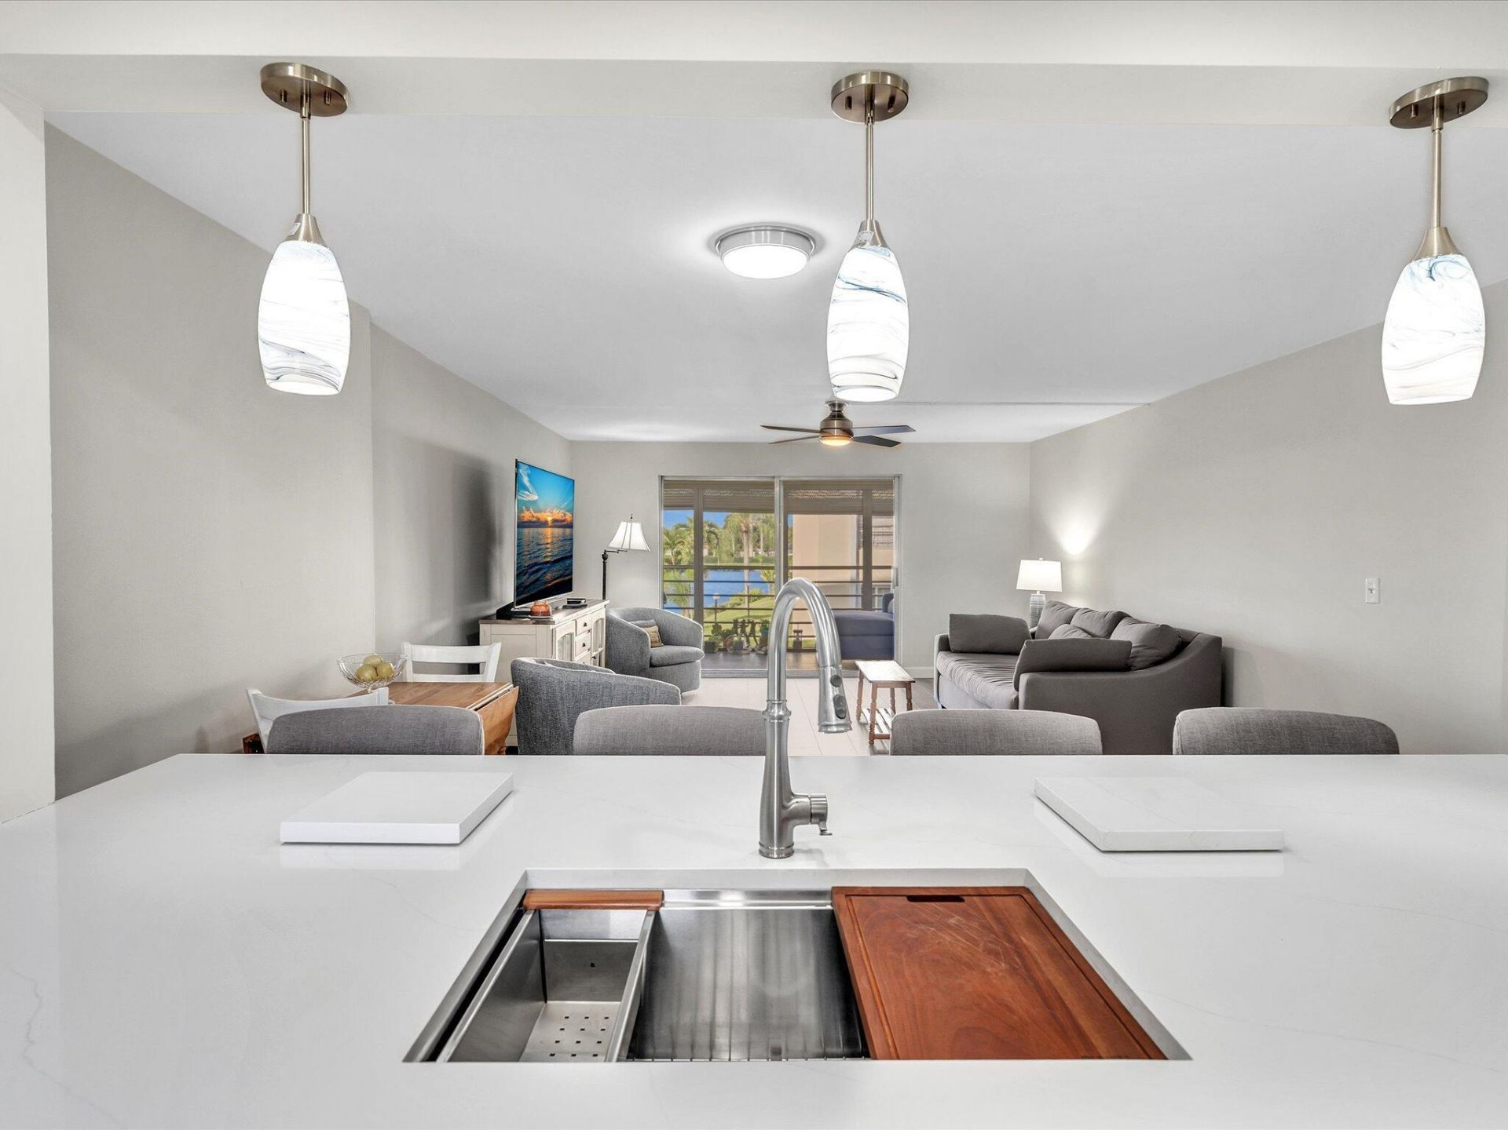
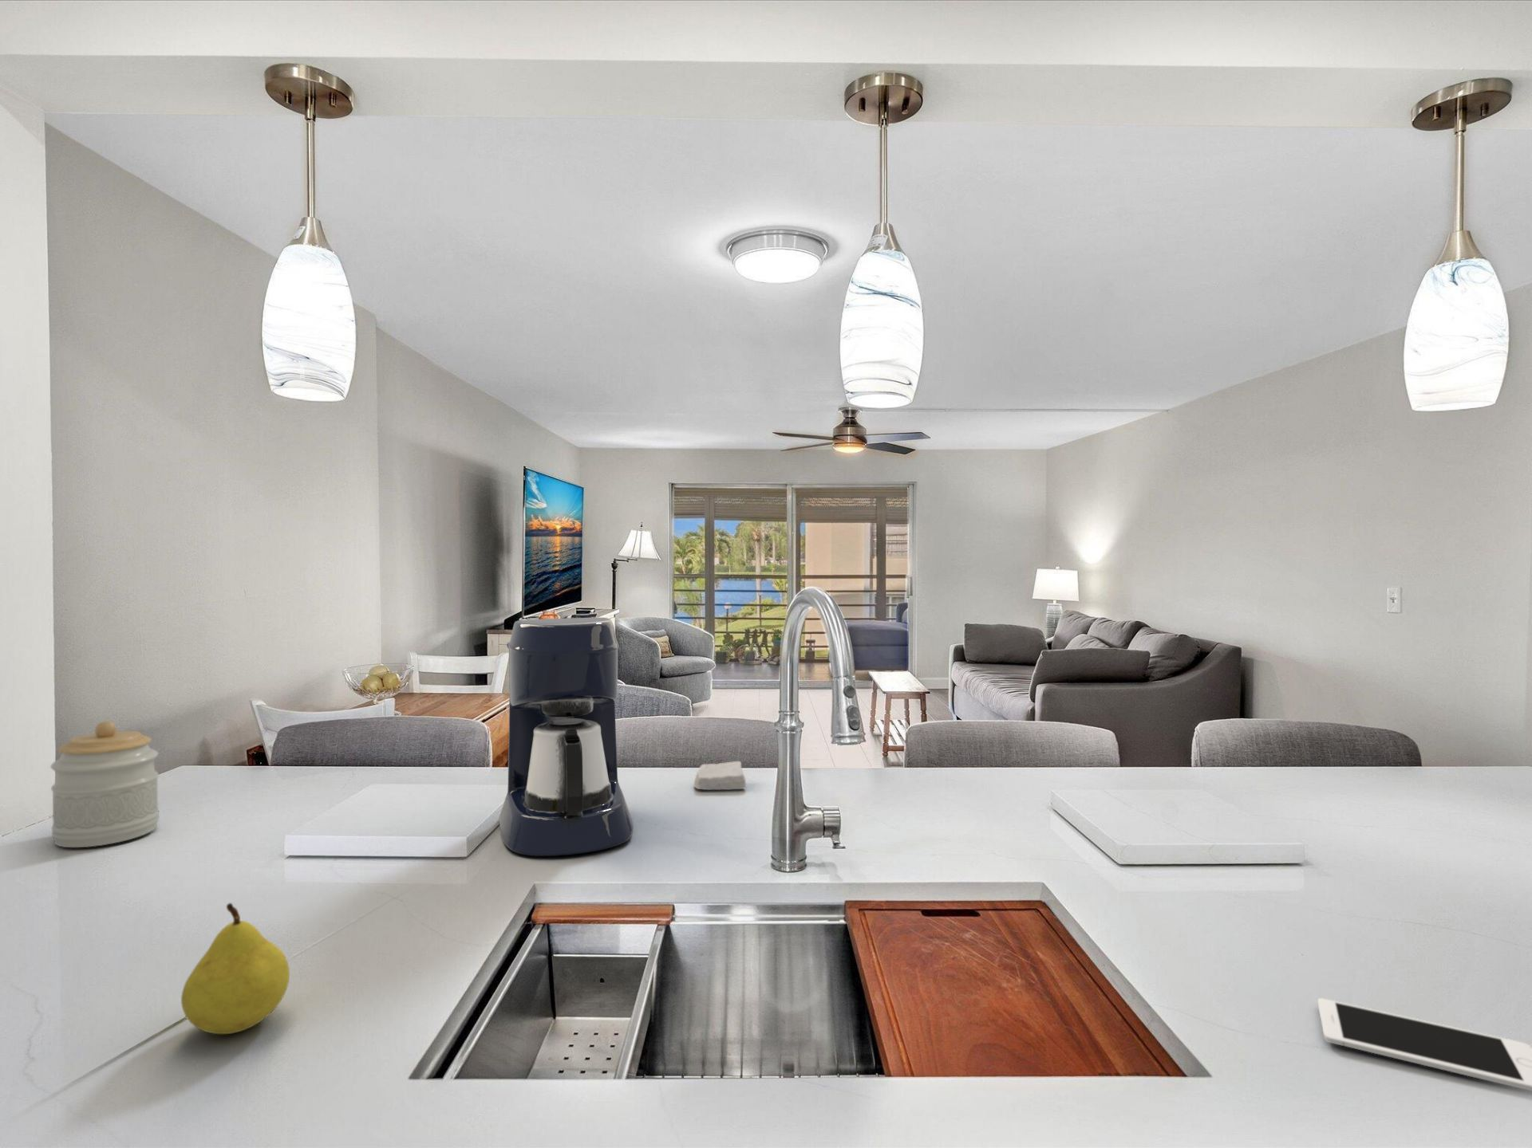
+ cell phone [1317,997,1532,1093]
+ jar [49,720,159,848]
+ coffee maker [498,617,635,857]
+ soap bar [692,761,747,791]
+ fruit [180,902,291,1035]
